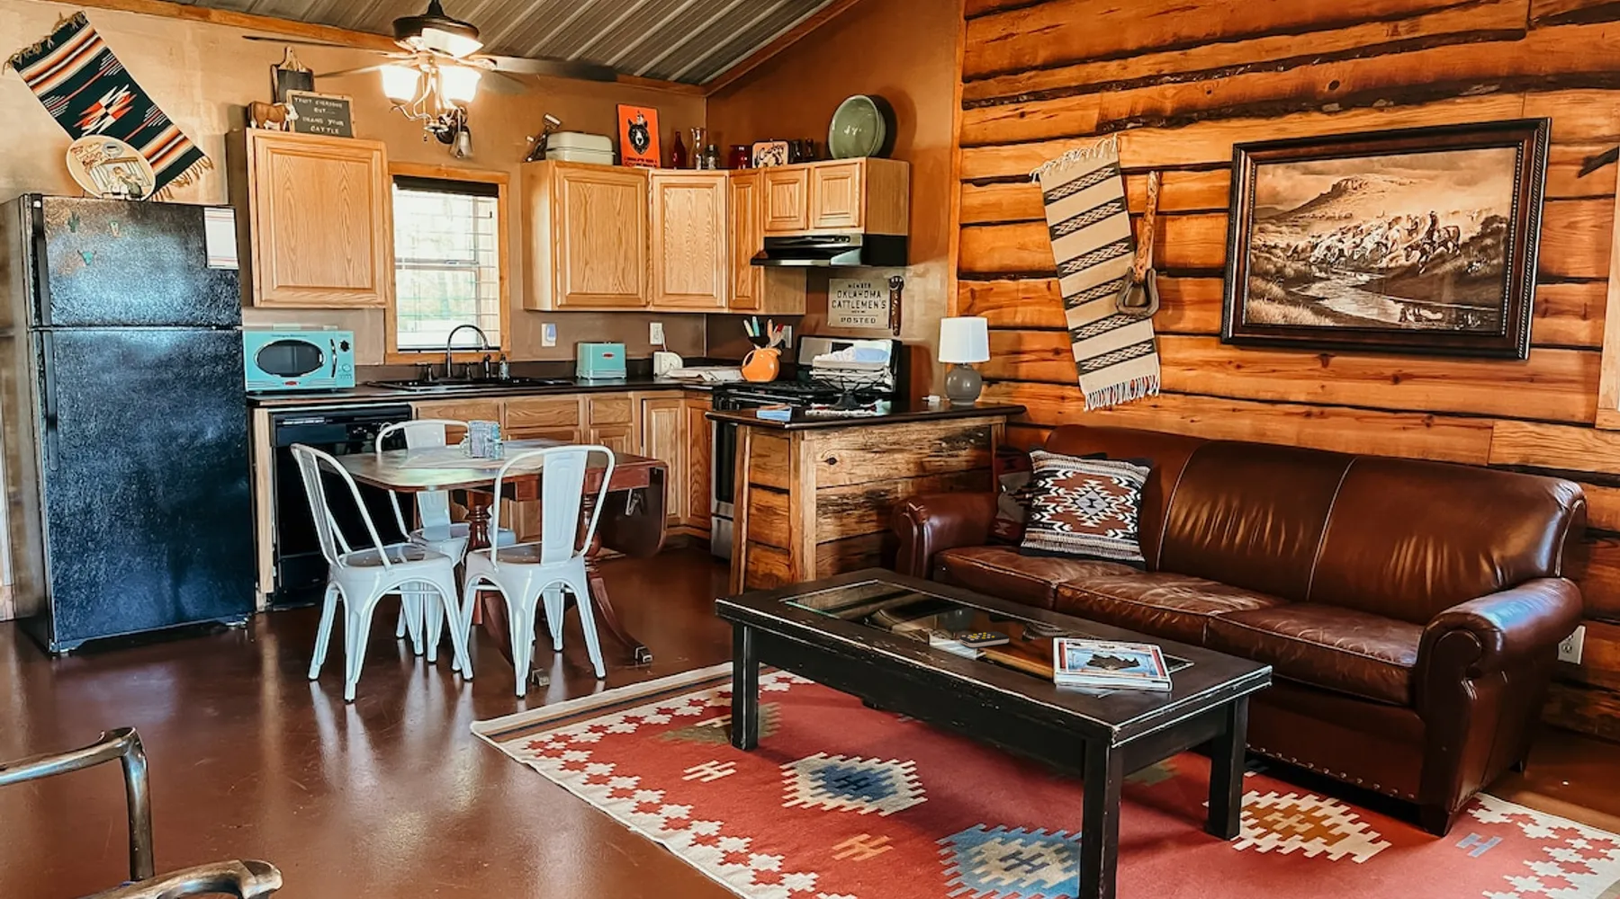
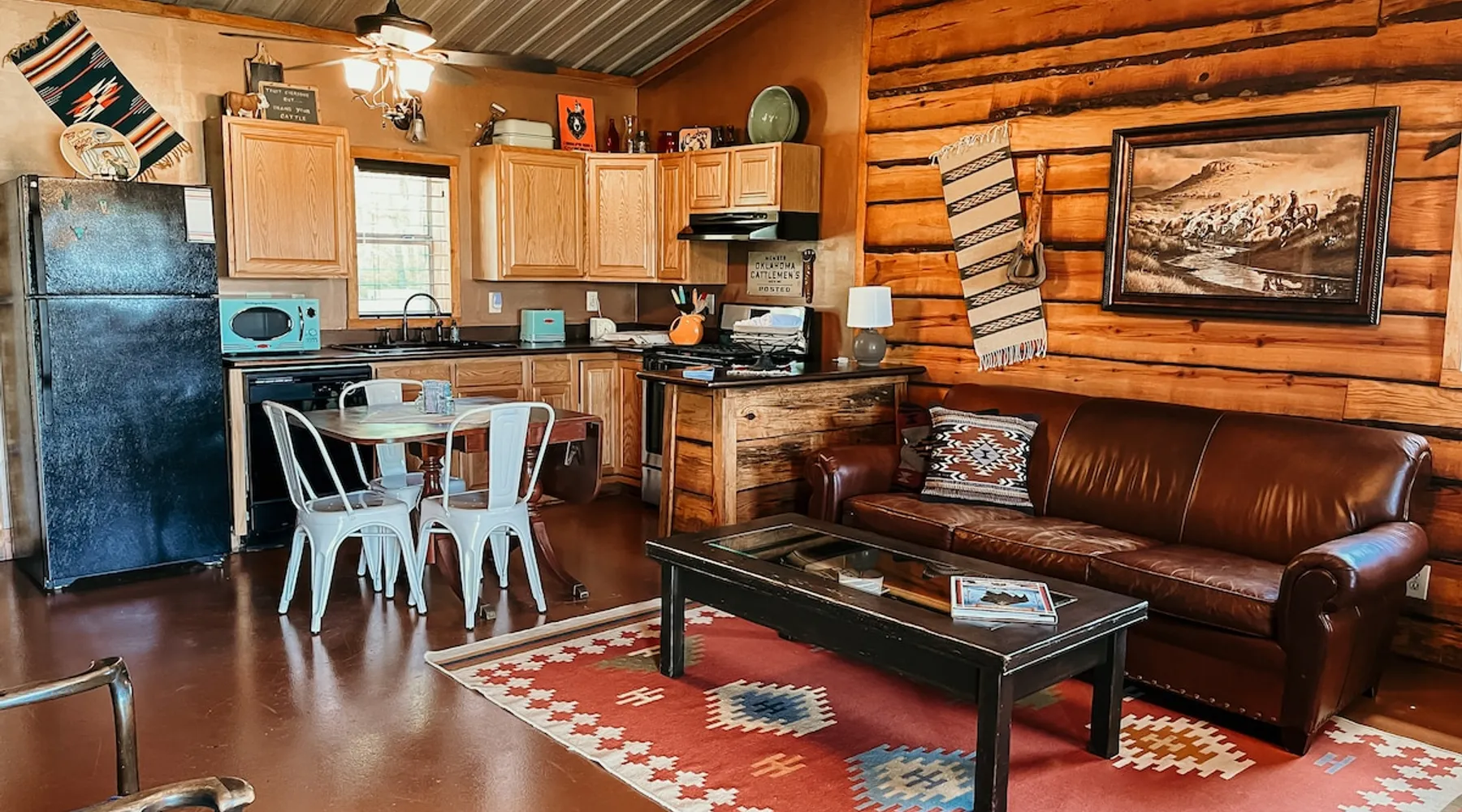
- remote control [958,631,1009,648]
